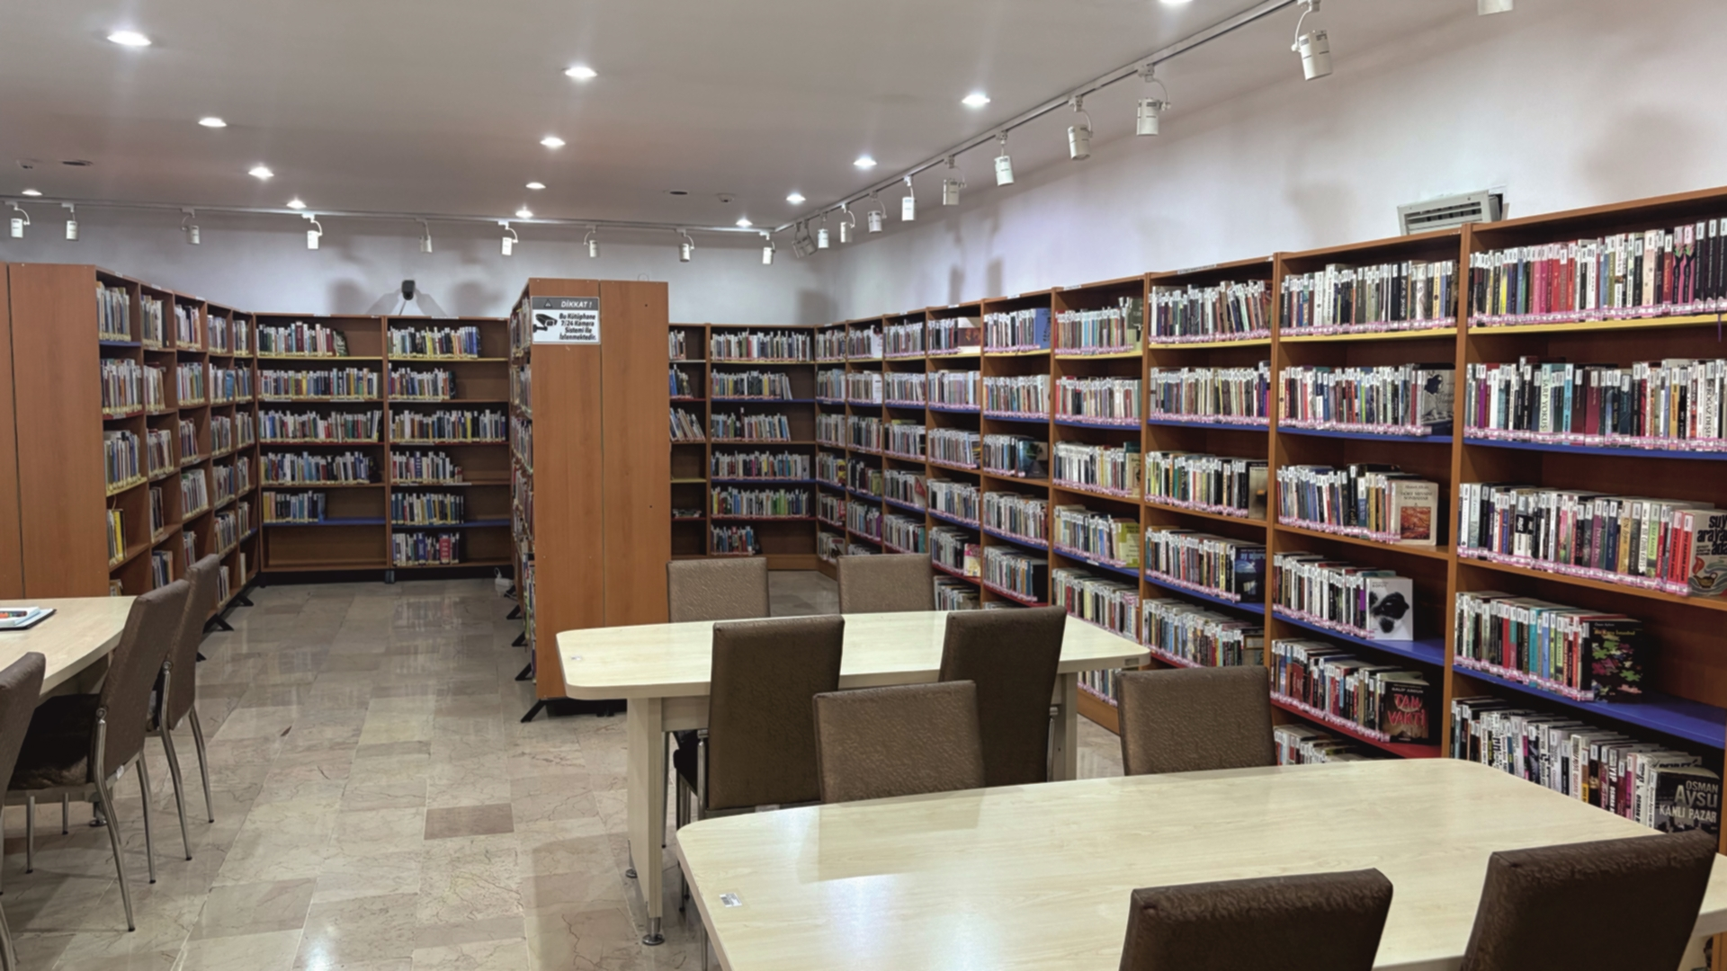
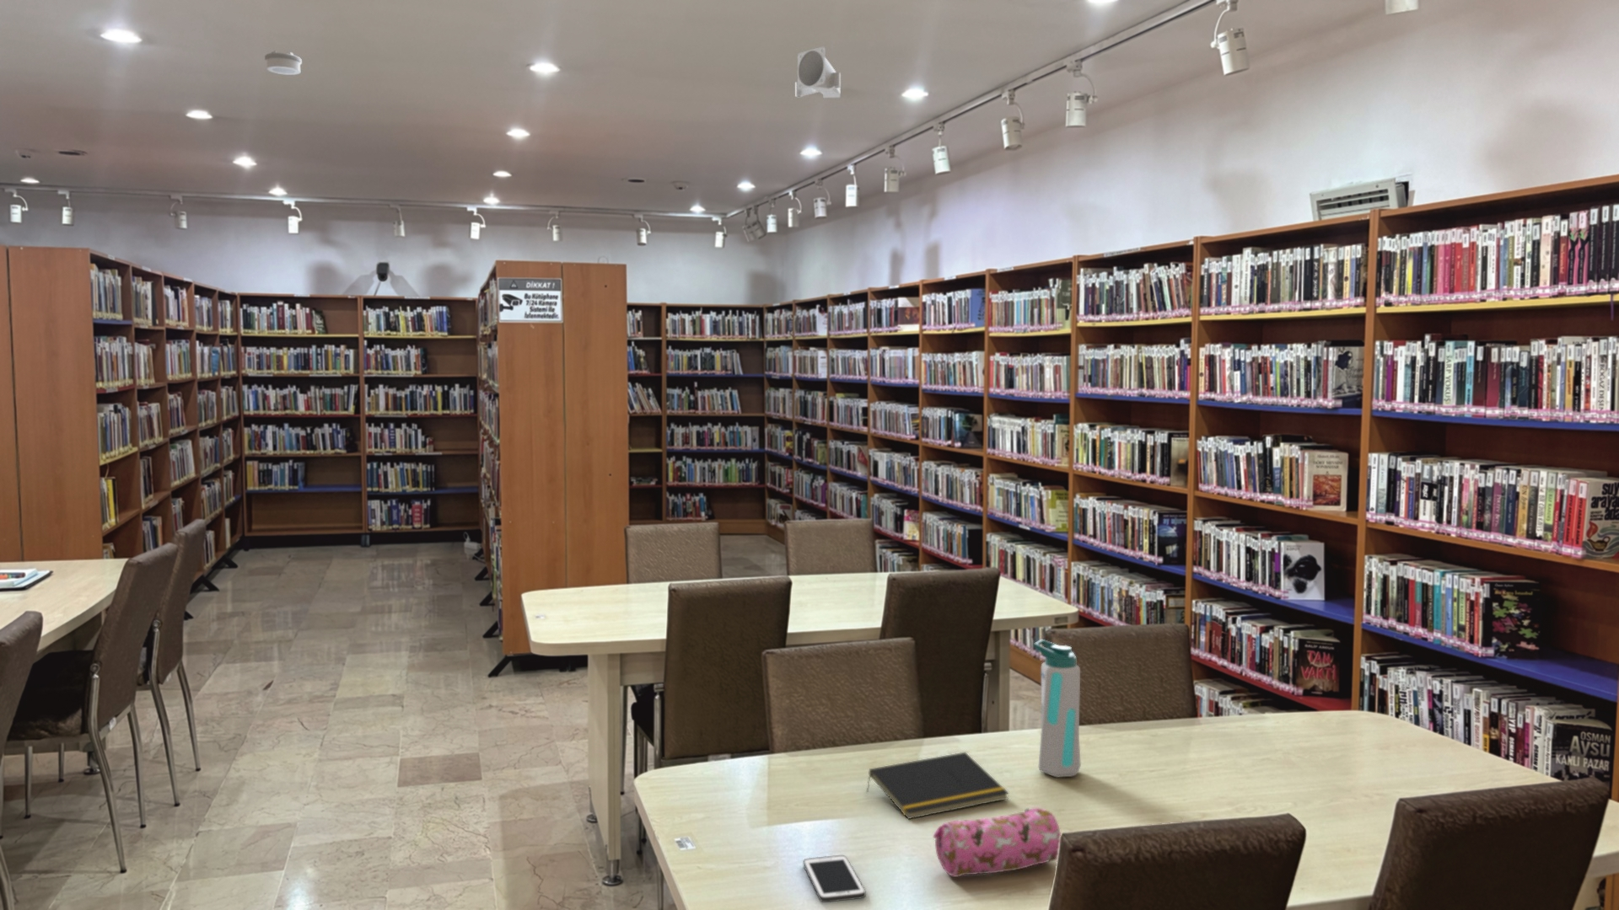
+ pencil case [933,807,1062,878]
+ notepad [866,751,1010,820]
+ security camera [794,47,842,99]
+ cell phone [803,854,867,903]
+ smoke detector [264,50,302,76]
+ water bottle [1032,639,1082,779]
